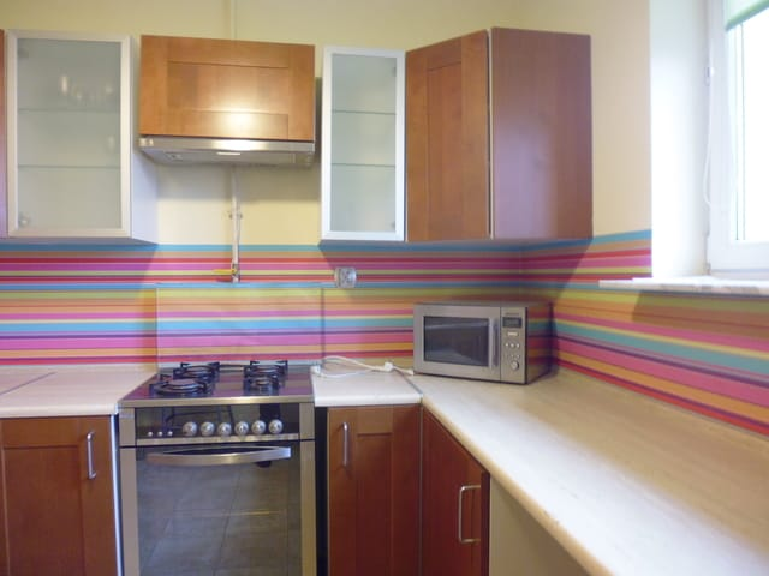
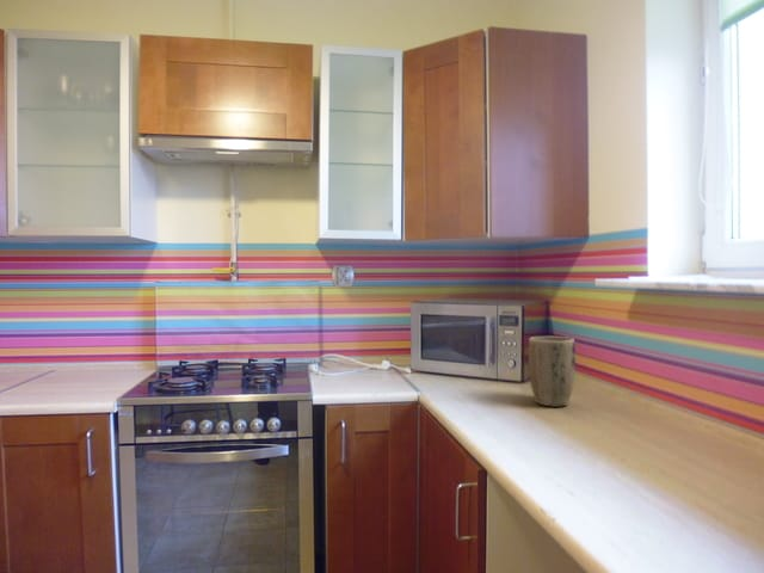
+ plant pot [528,335,577,408]
